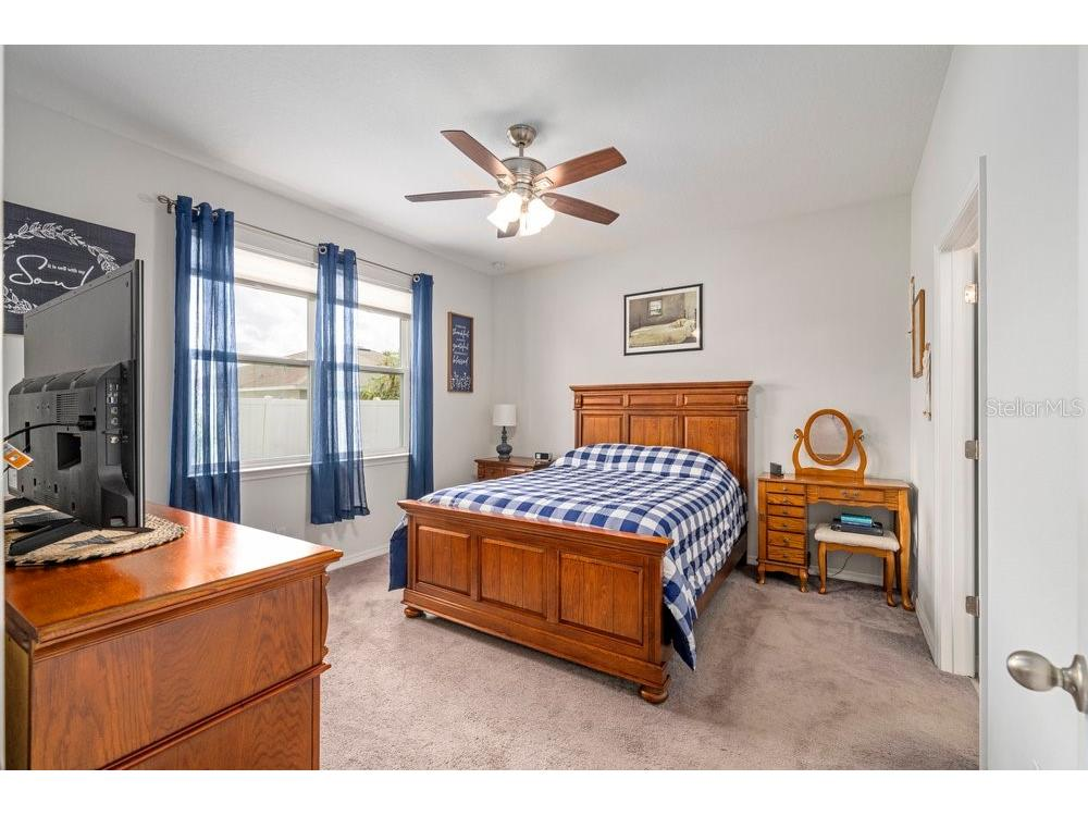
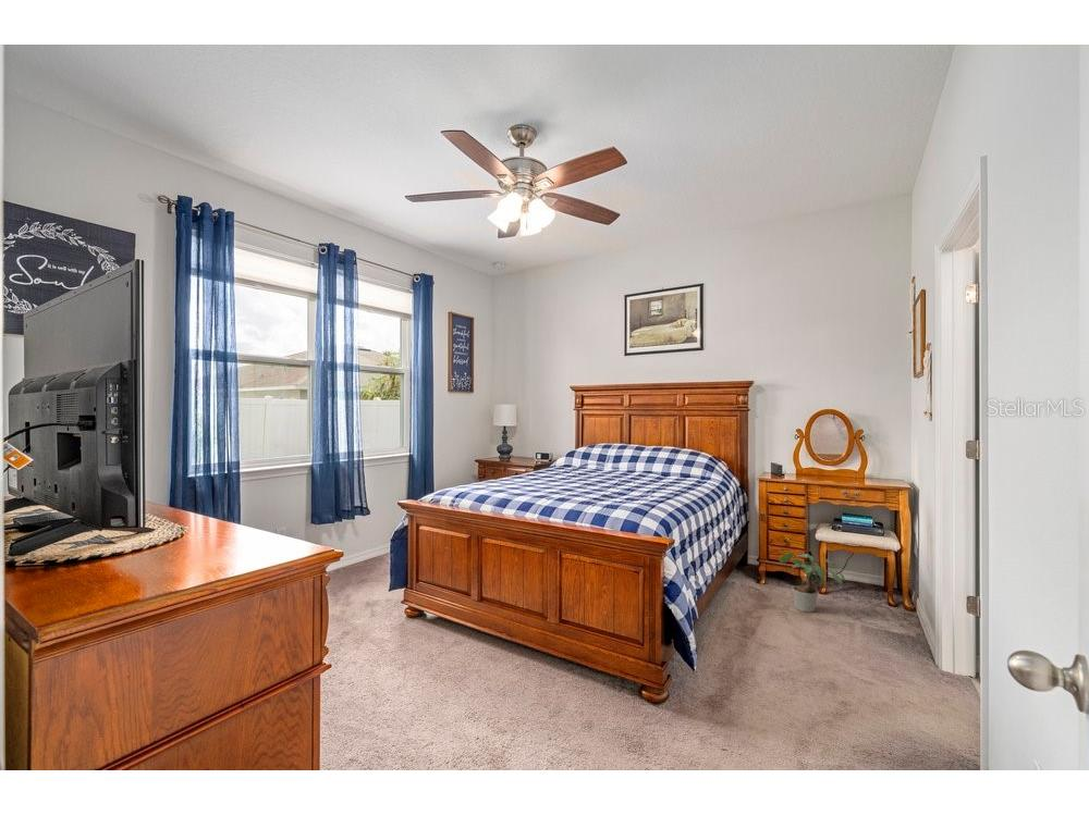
+ potted plant [779,552,846,614]
